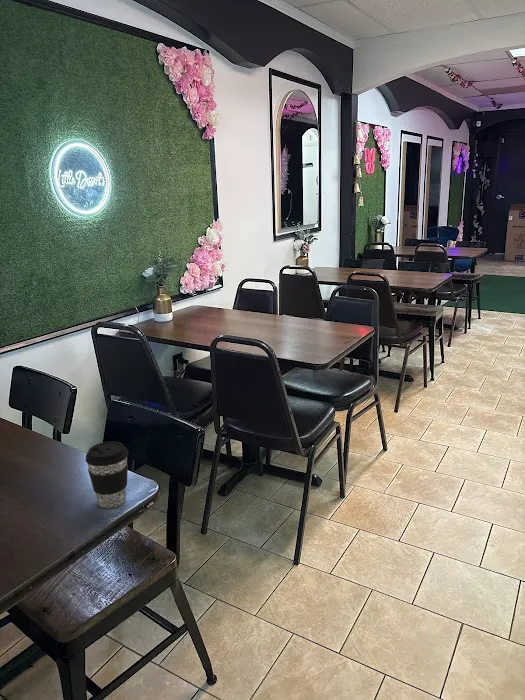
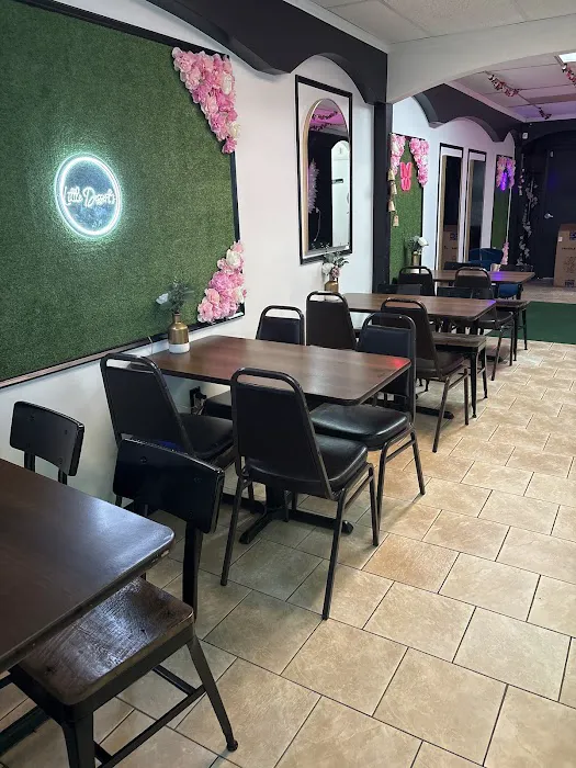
- coffee cup [85,440,129,509]
